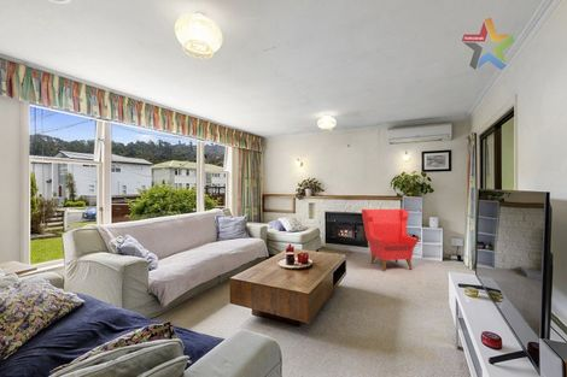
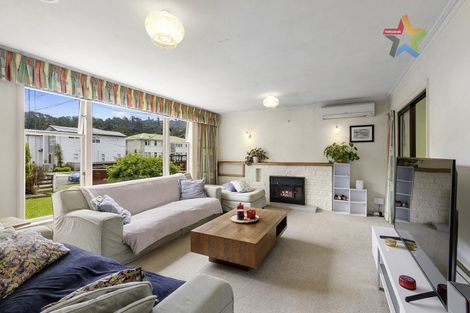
- armchair [361,208,420,272]
